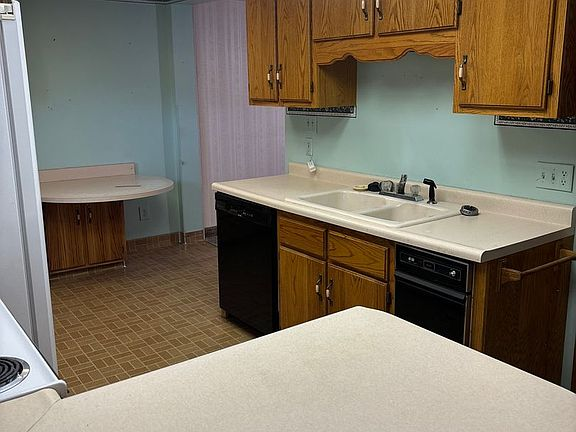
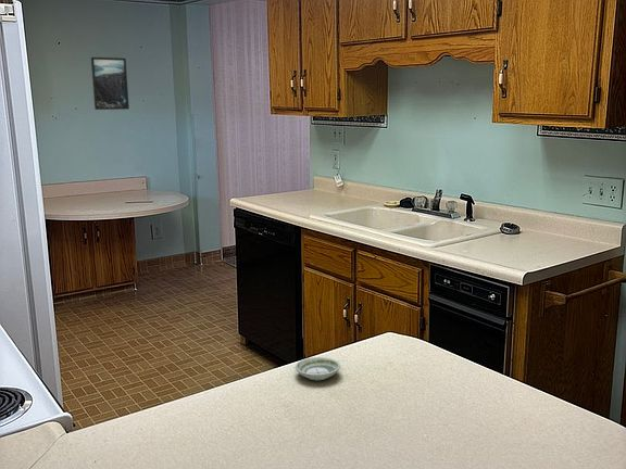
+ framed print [90,56,130,111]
+ saucer [295,356,341,381]
